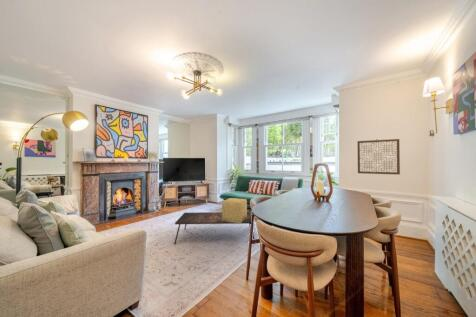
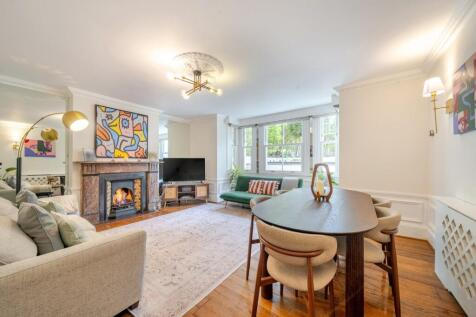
- wall art [356,138,401,176]
- coffee table [173,211,255,245]
- decorative cube [221,197,248,223]
